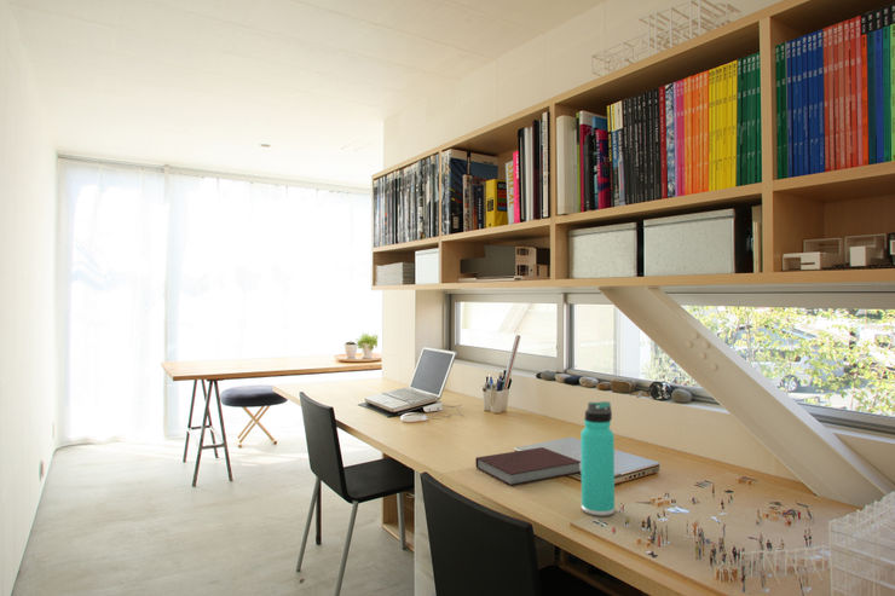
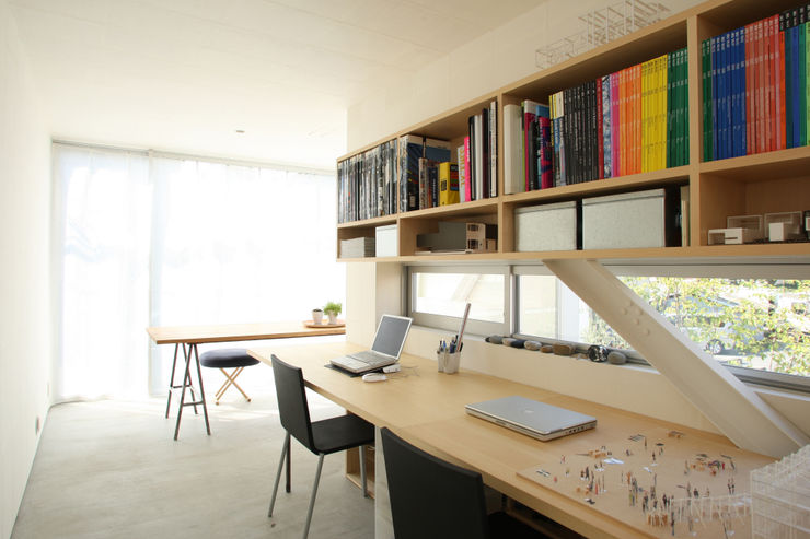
- notebook [474,446,582,486]
- thermos bottle [579,400,616,517]
